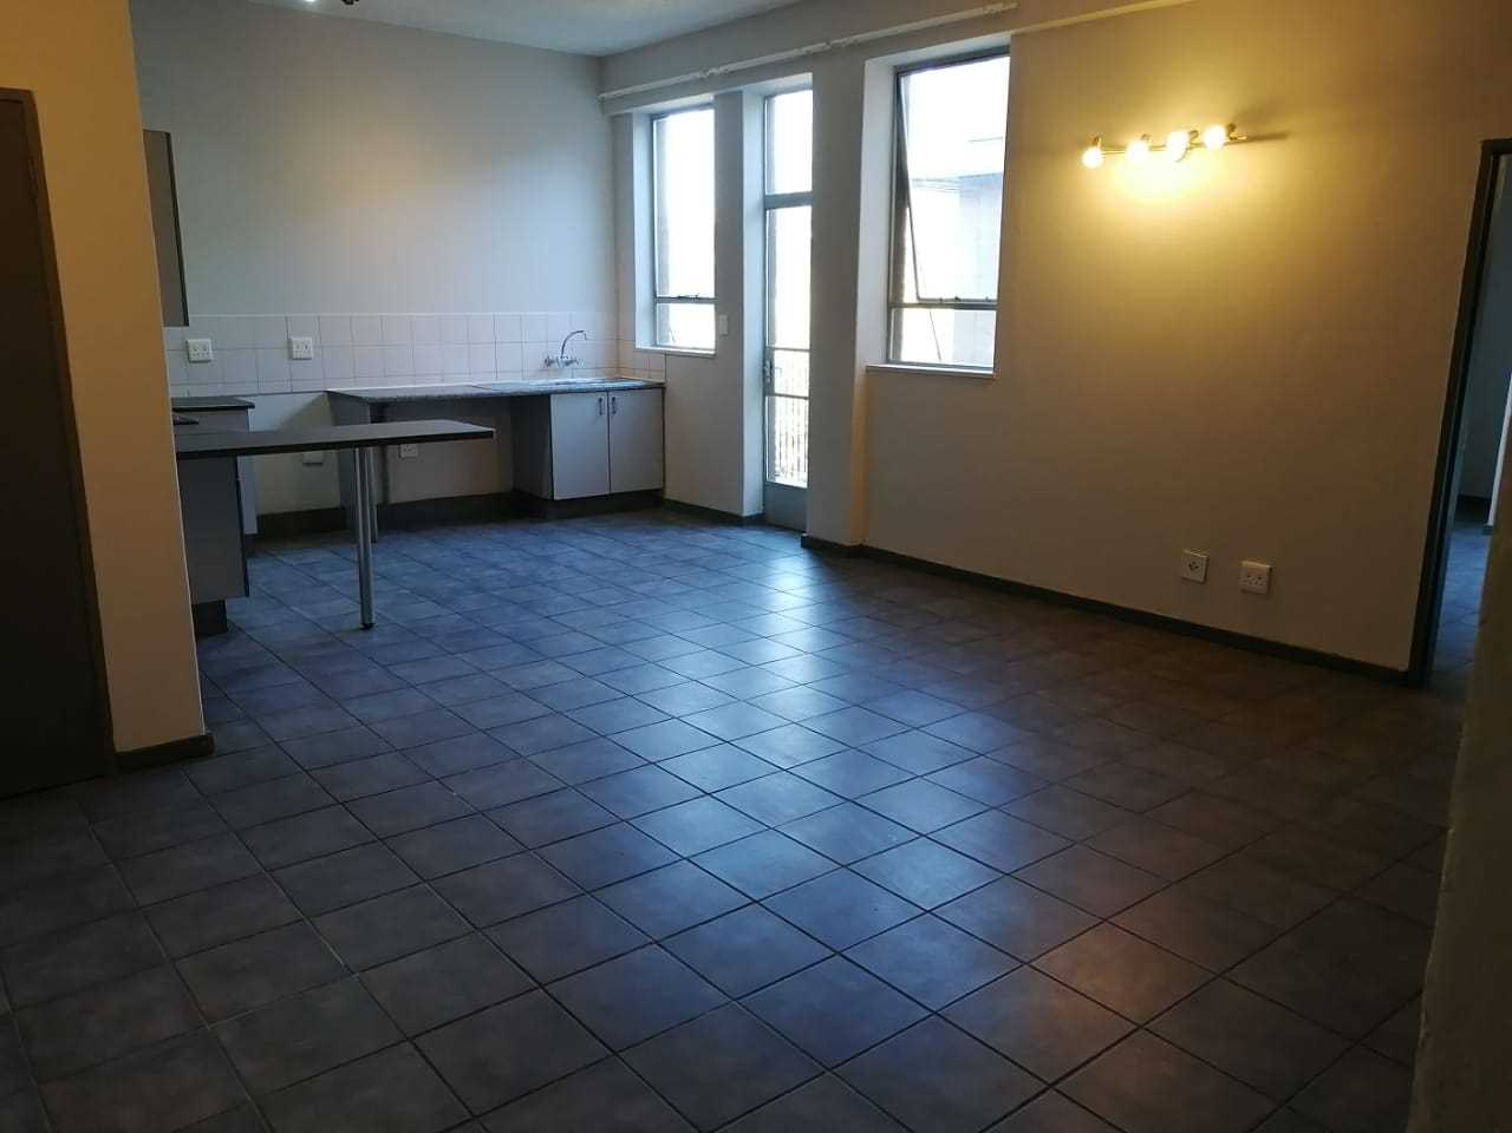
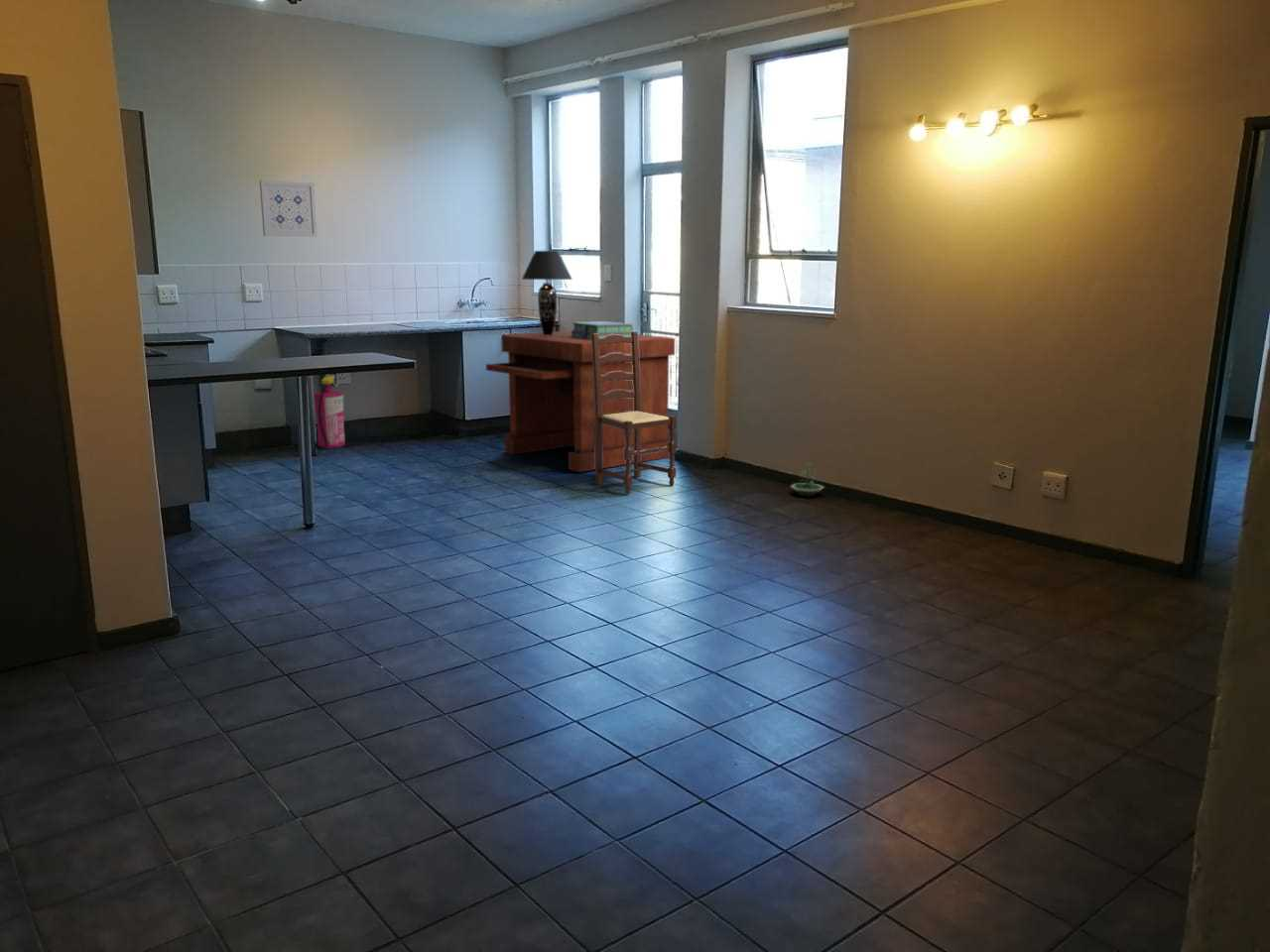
+ wall art [259,179,318,238]
+ table lamp [521,250,573,335]
+ stack of books [570,320,634,339]
+ dining chair [591,330,678,495]
+ desk [485,330,676,473]
+ terrarium [790,462,826,497]
+ fire extinguisher [313,375,346,449]
